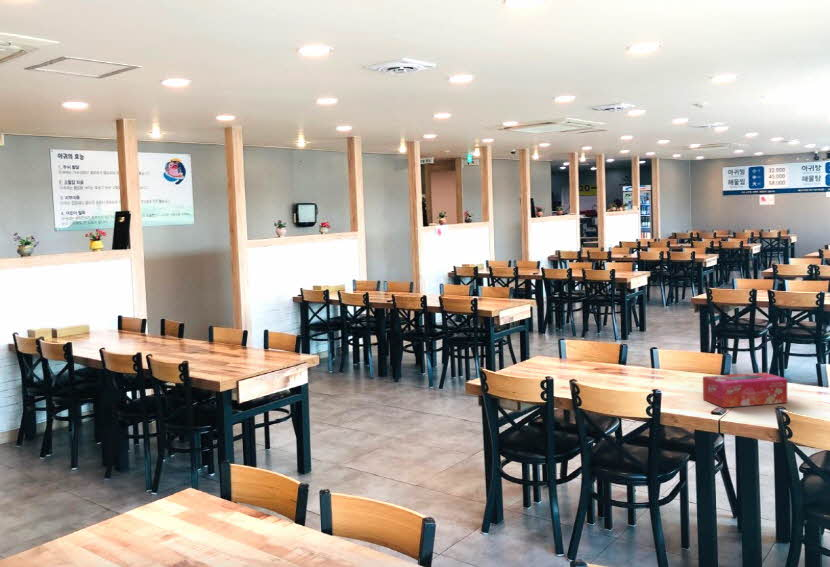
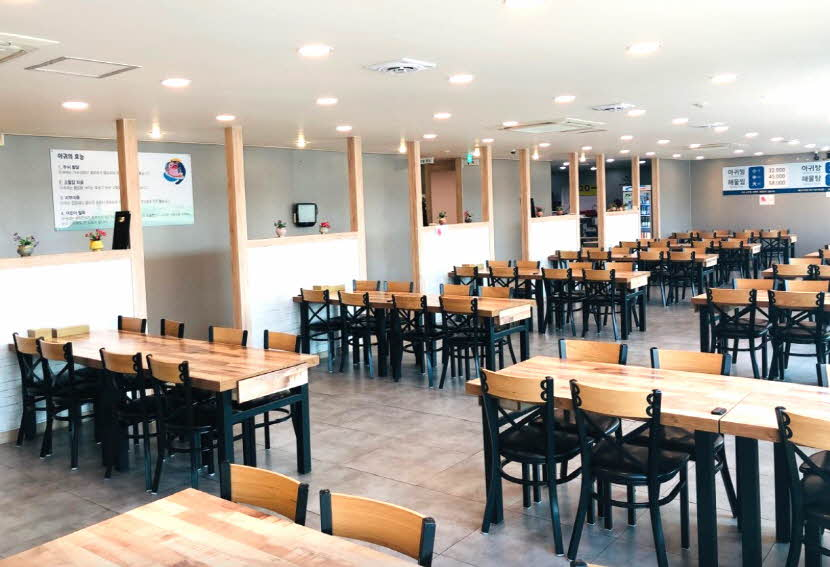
- tissue box [702,371,788,408]
